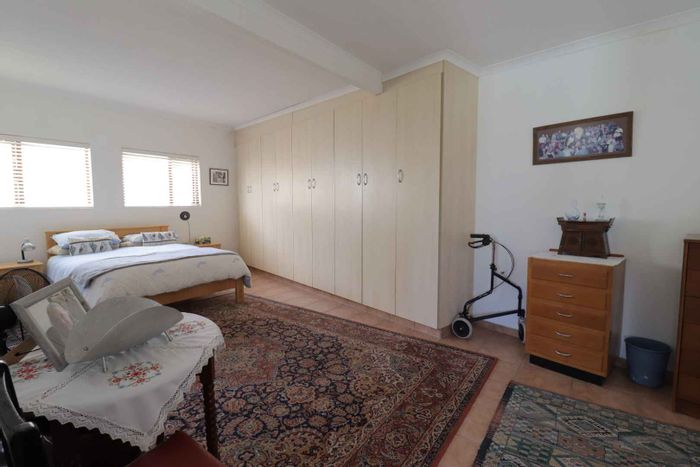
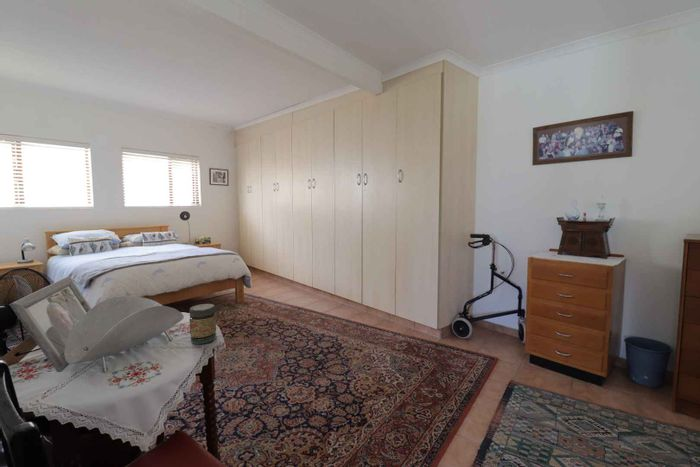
+ jar [189,303,217,345]
